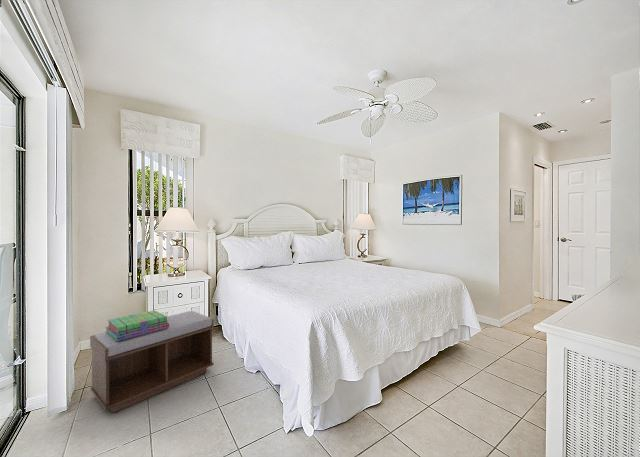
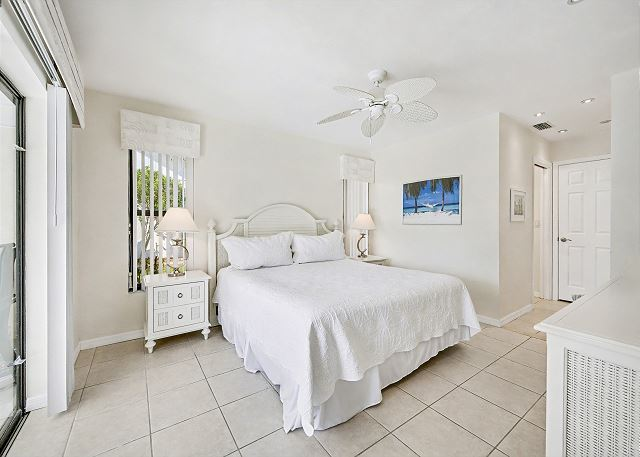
- stack of books [105,309,169,341]
- bench [89,310,215,414]
